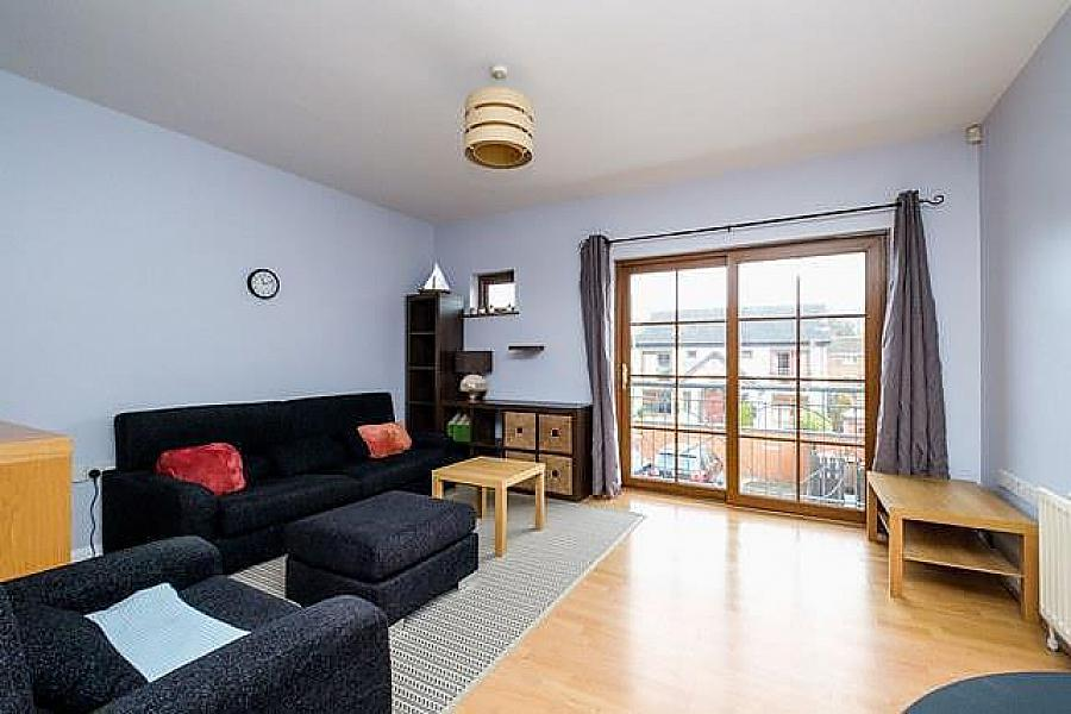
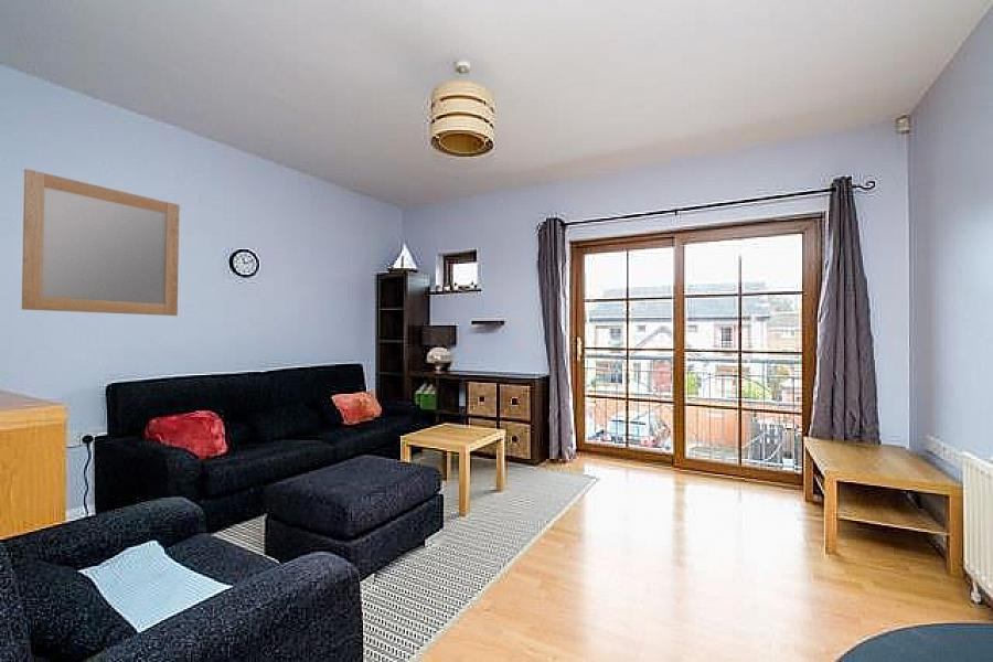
+ home mirror [21,168,180,317]
